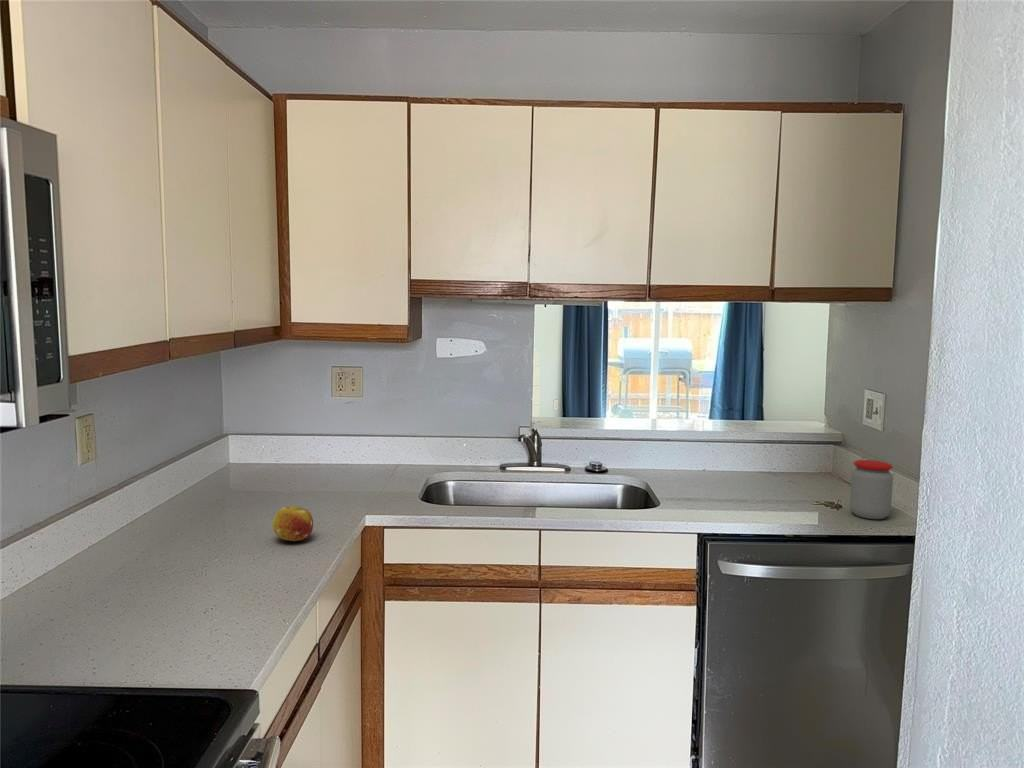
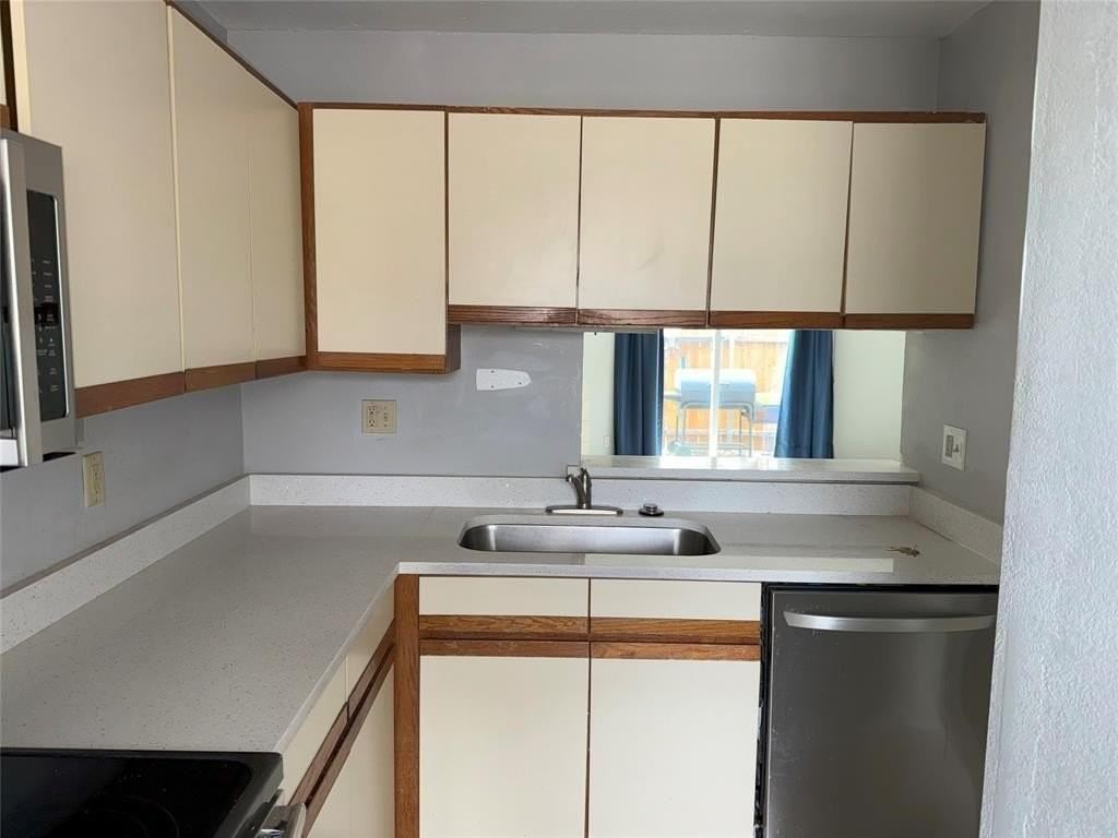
- jar [849,459,894,520]
- fruit [272,505,314,542]
